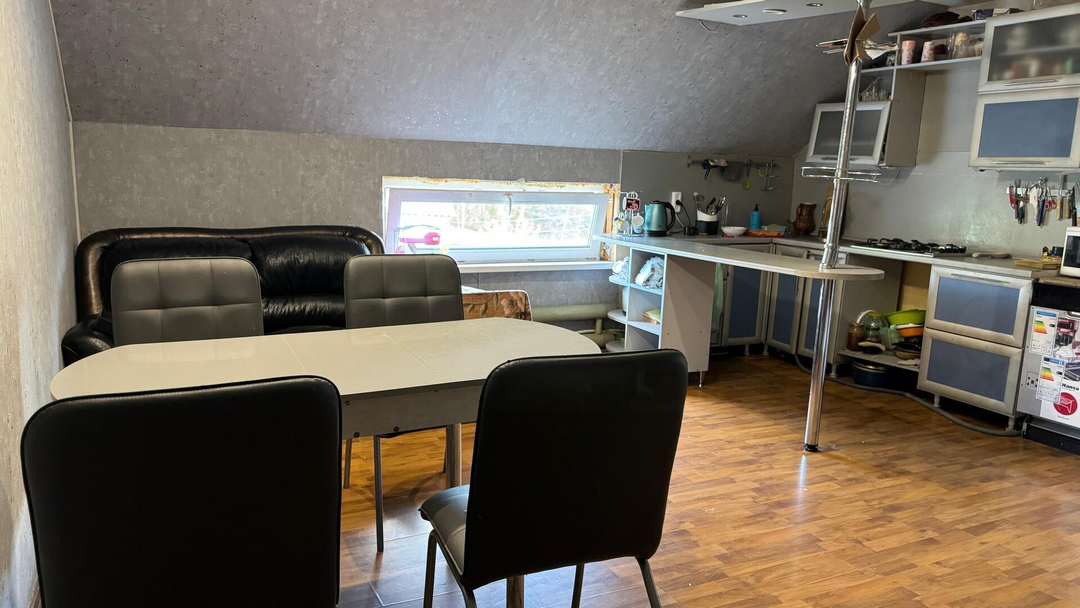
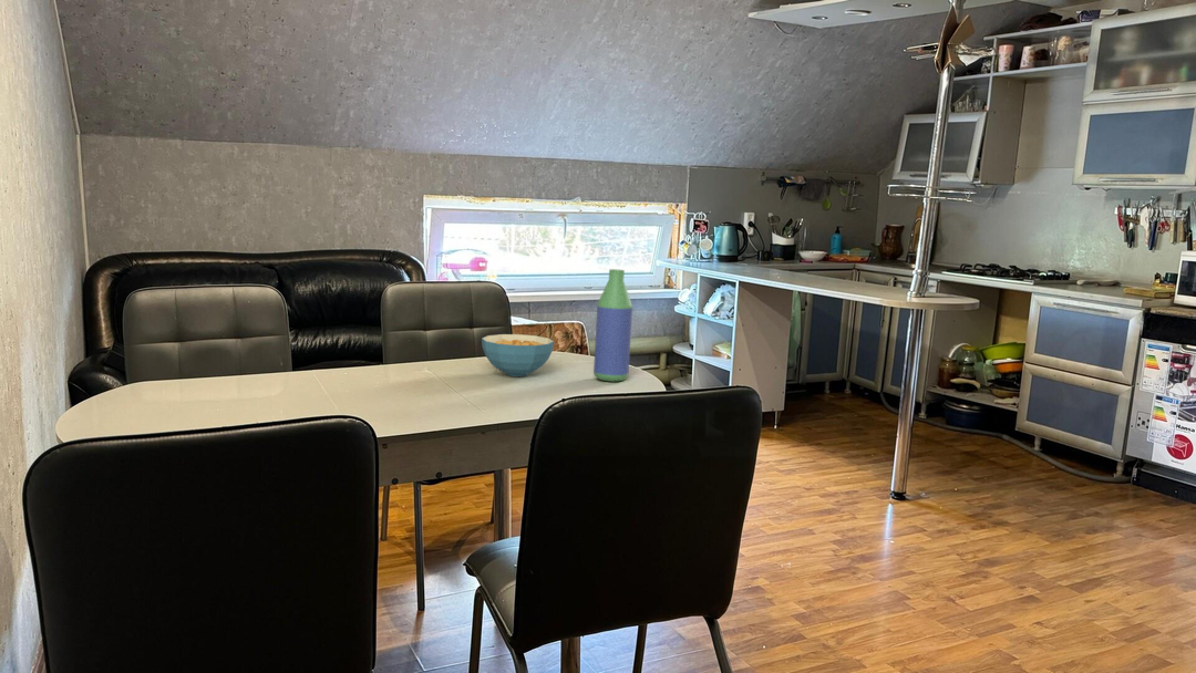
+ bottle [592,268,633,383]
+ cereal bowl [481,333,555,377]
